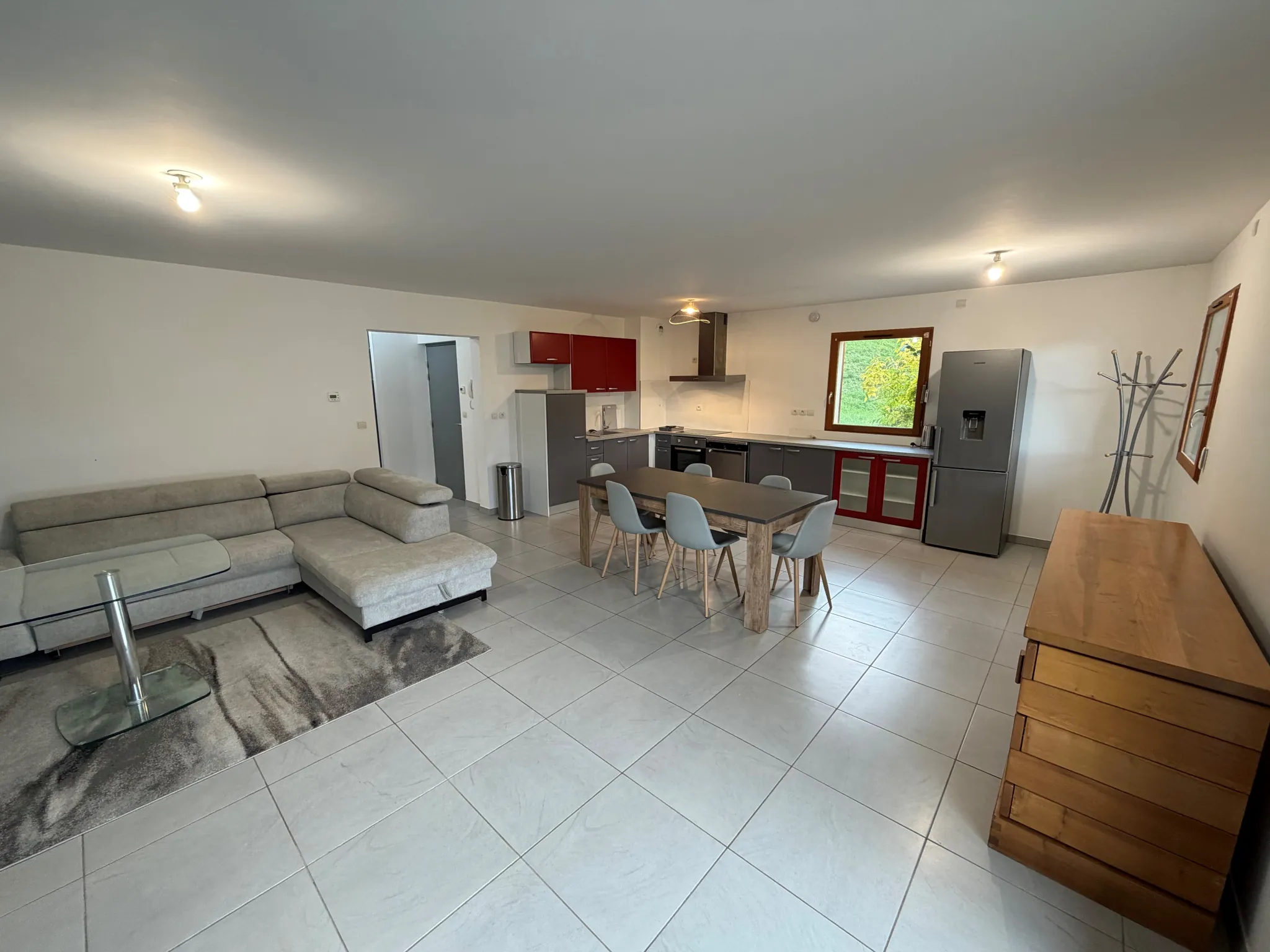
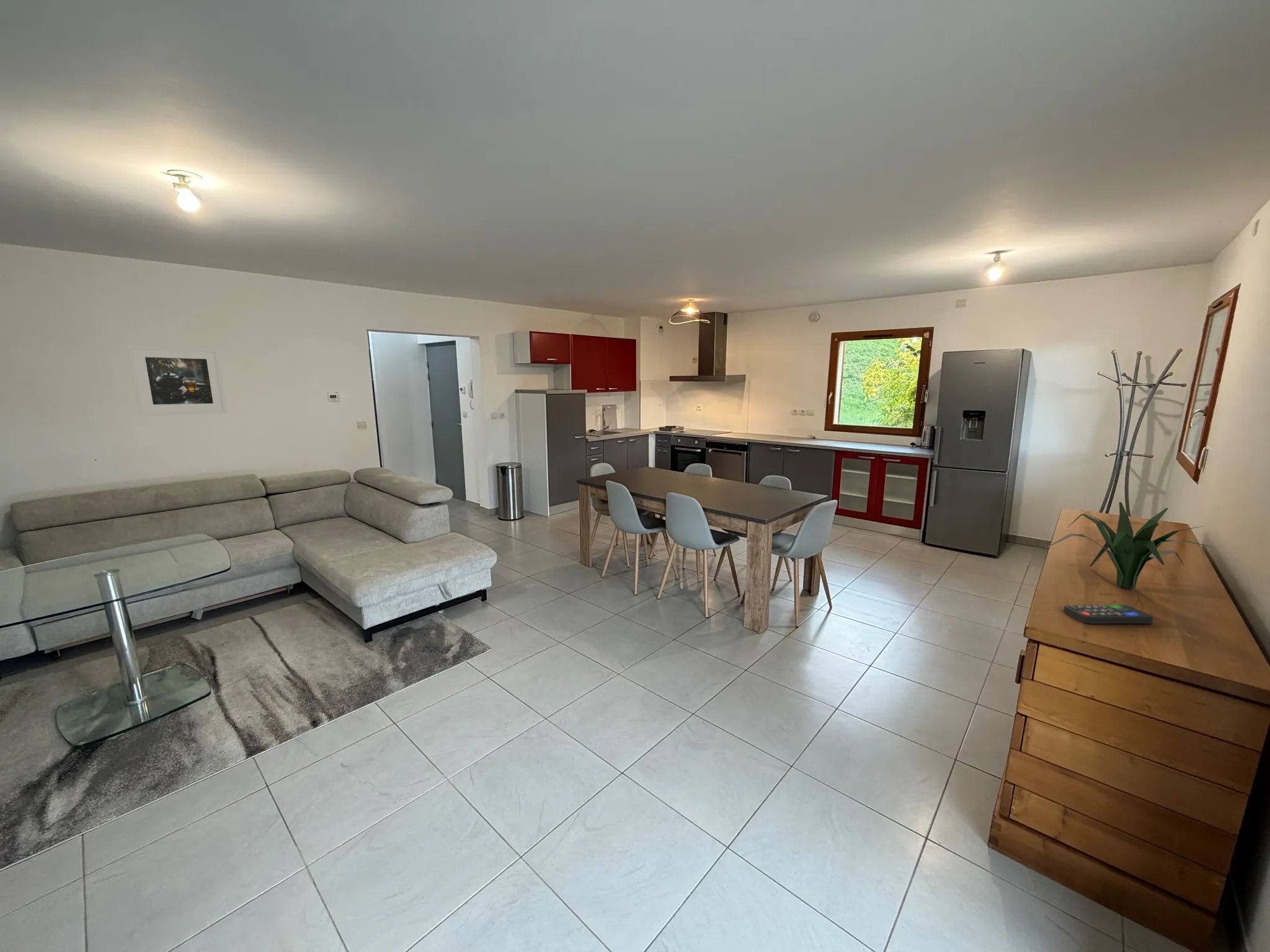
+ remote control [1063,604,1154,624]
+ plant [1044,501,1214,590]
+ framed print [127,345,228,417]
